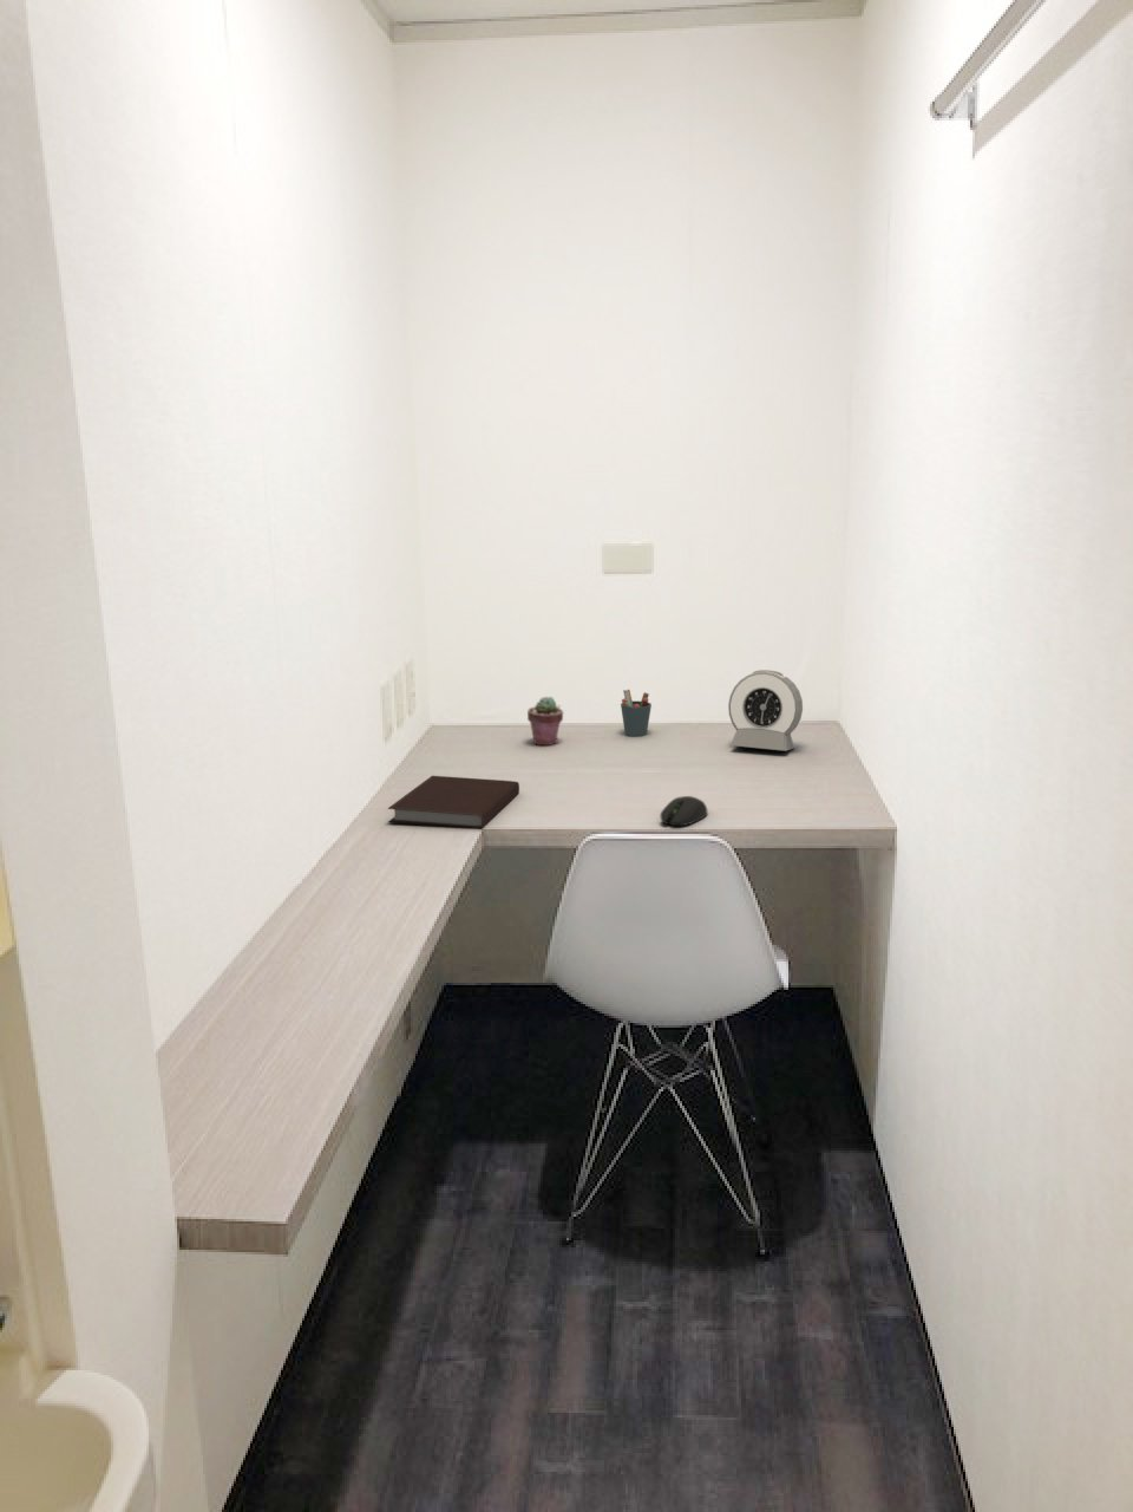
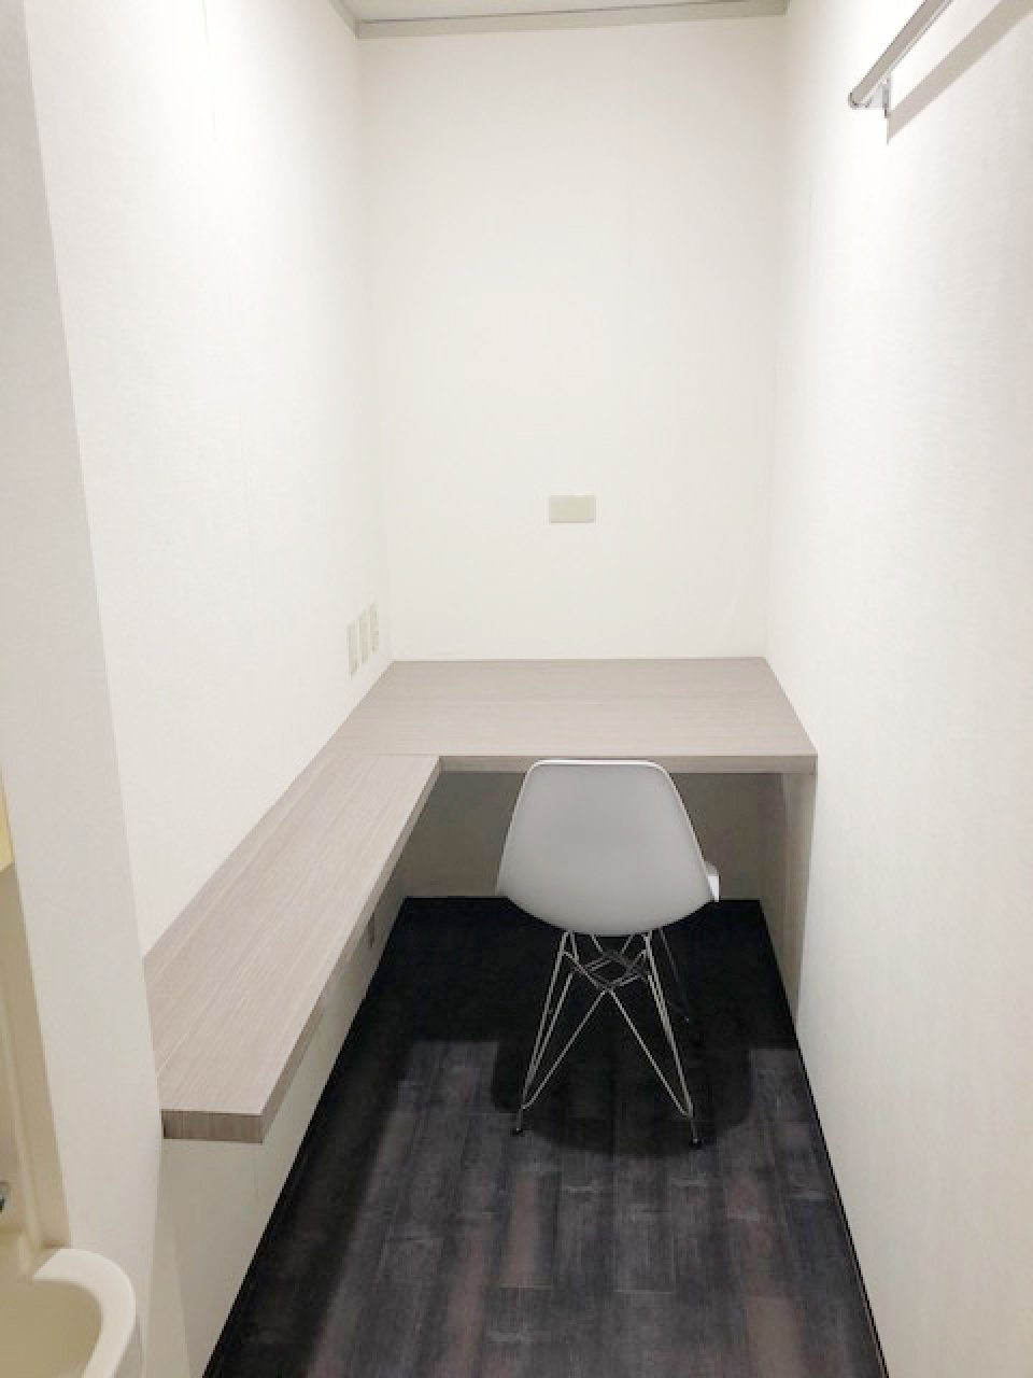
- computer mouse [658,795,708,827]
- pen holder [620,688,652,738]
- alarm clock [727,669,803,751]
- potted succulent [526,695,564,746]
- notebook [387,775,520,831]
